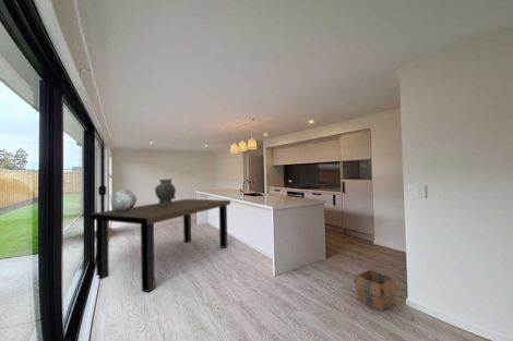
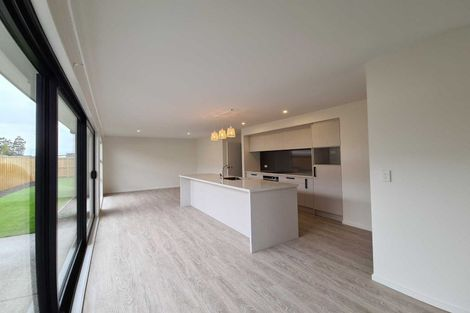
- decorative urn [154,178,177,205]
- dining table [88,198,231,293]
- decorative globe [109,188,138,211]
- cardboard box [353,269,401,313]
